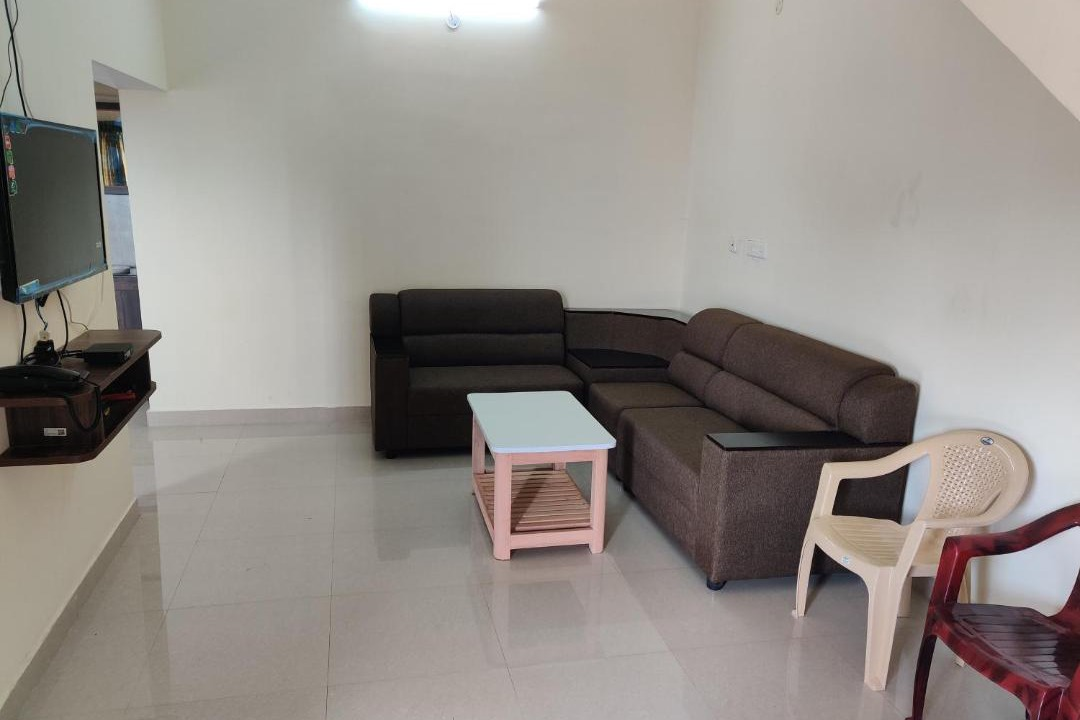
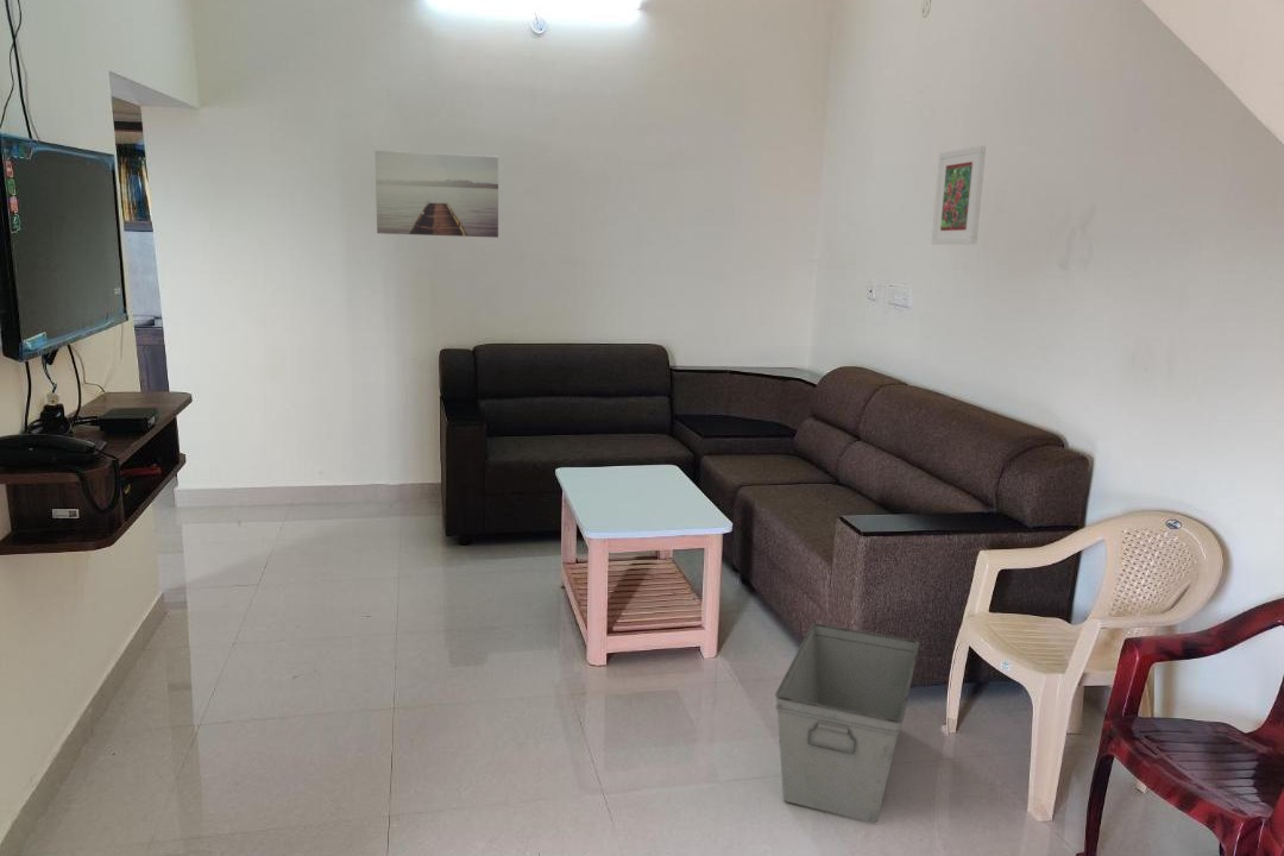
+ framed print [931,145,987,245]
+ storage bin [774,622,920,824]
+ wall art [374,150,499,239]
